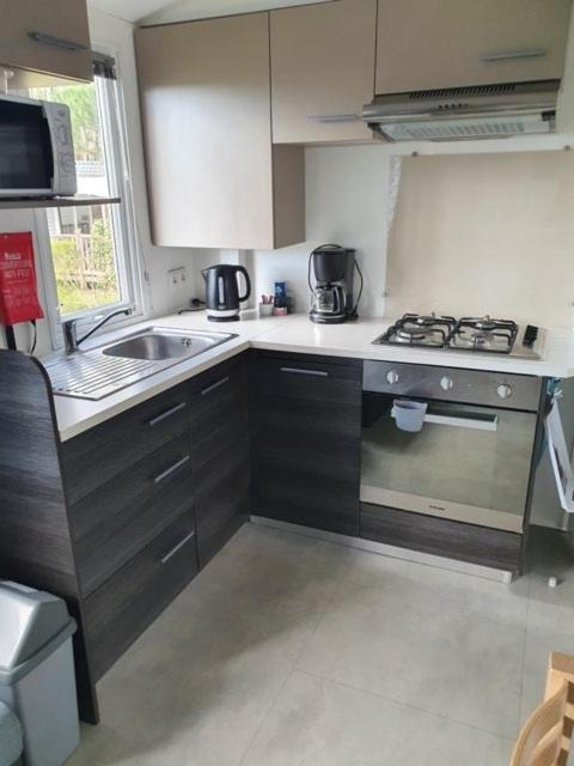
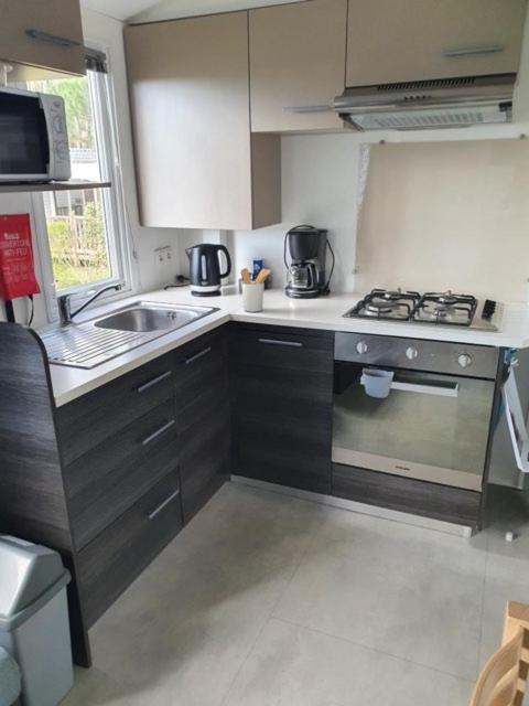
+ utensil holder [240,267,272,313]
